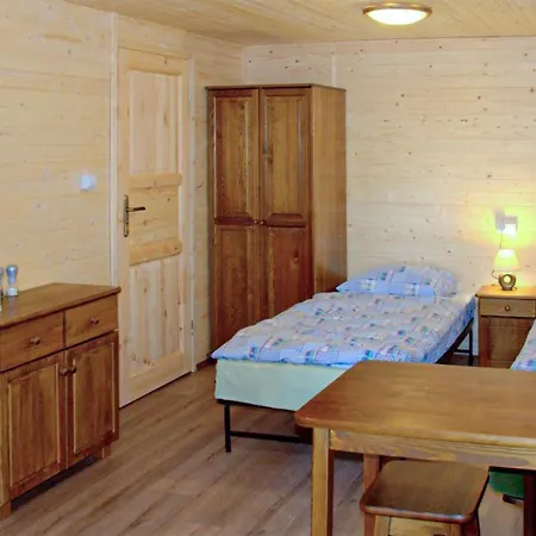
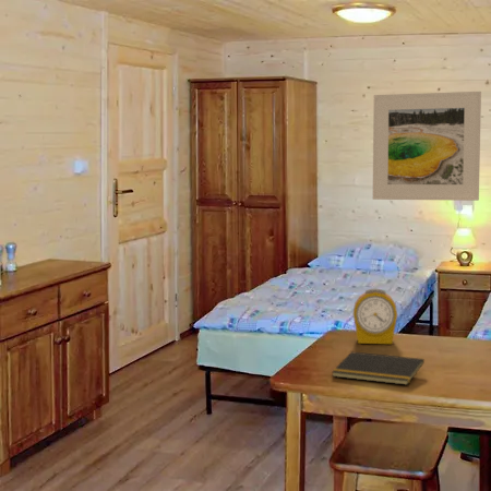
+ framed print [372,91,482,202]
+ alarm clock [352,287,398,345]
+ notepad [331,350,426,386]
